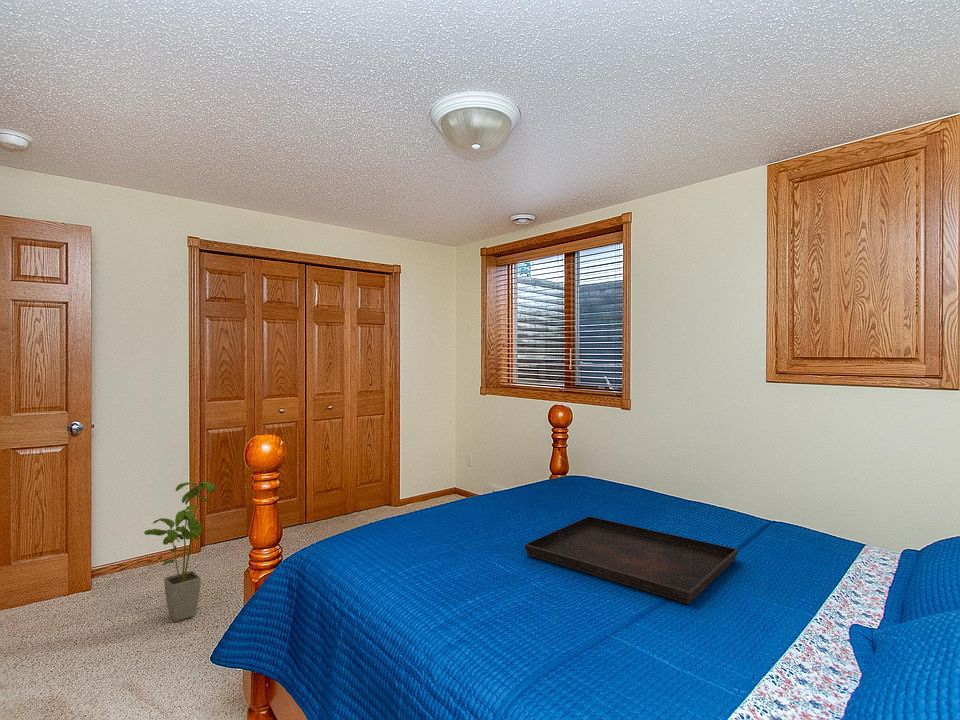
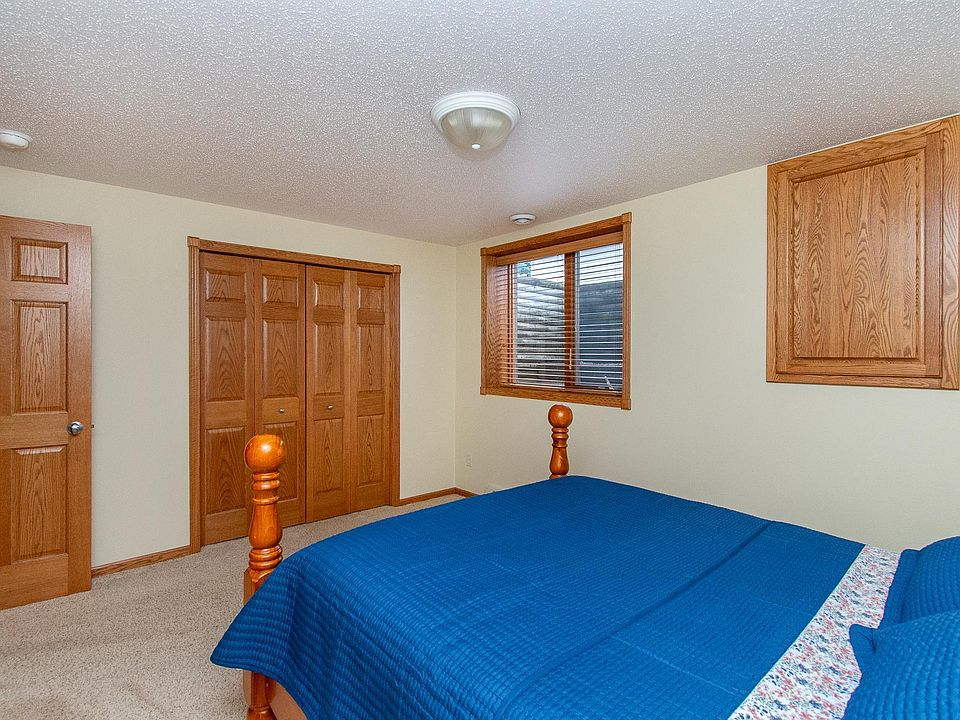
- house plant [143,481,217,623]
- serving tray [524,516,739,605]
